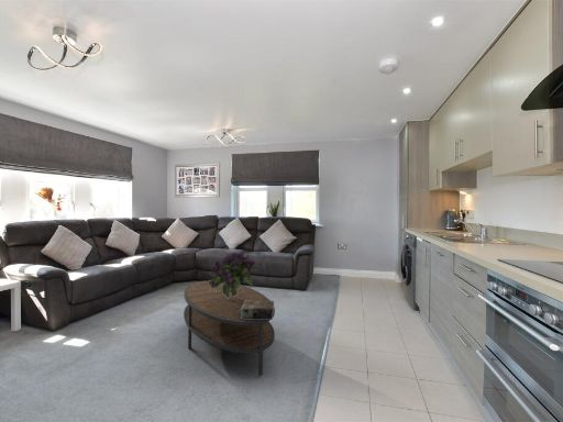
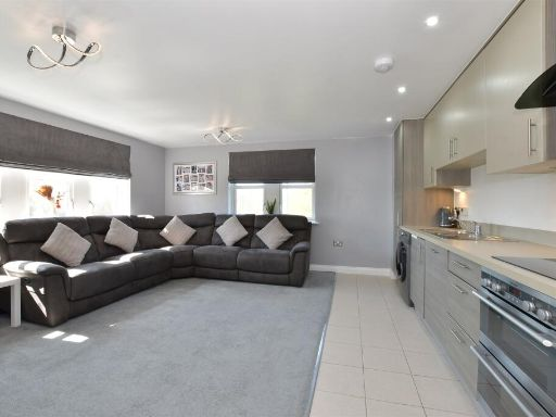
- bouquet [206,251,261,299]
- decorative box [241,300,275,321]
- coffee table [183,279,276,377]
